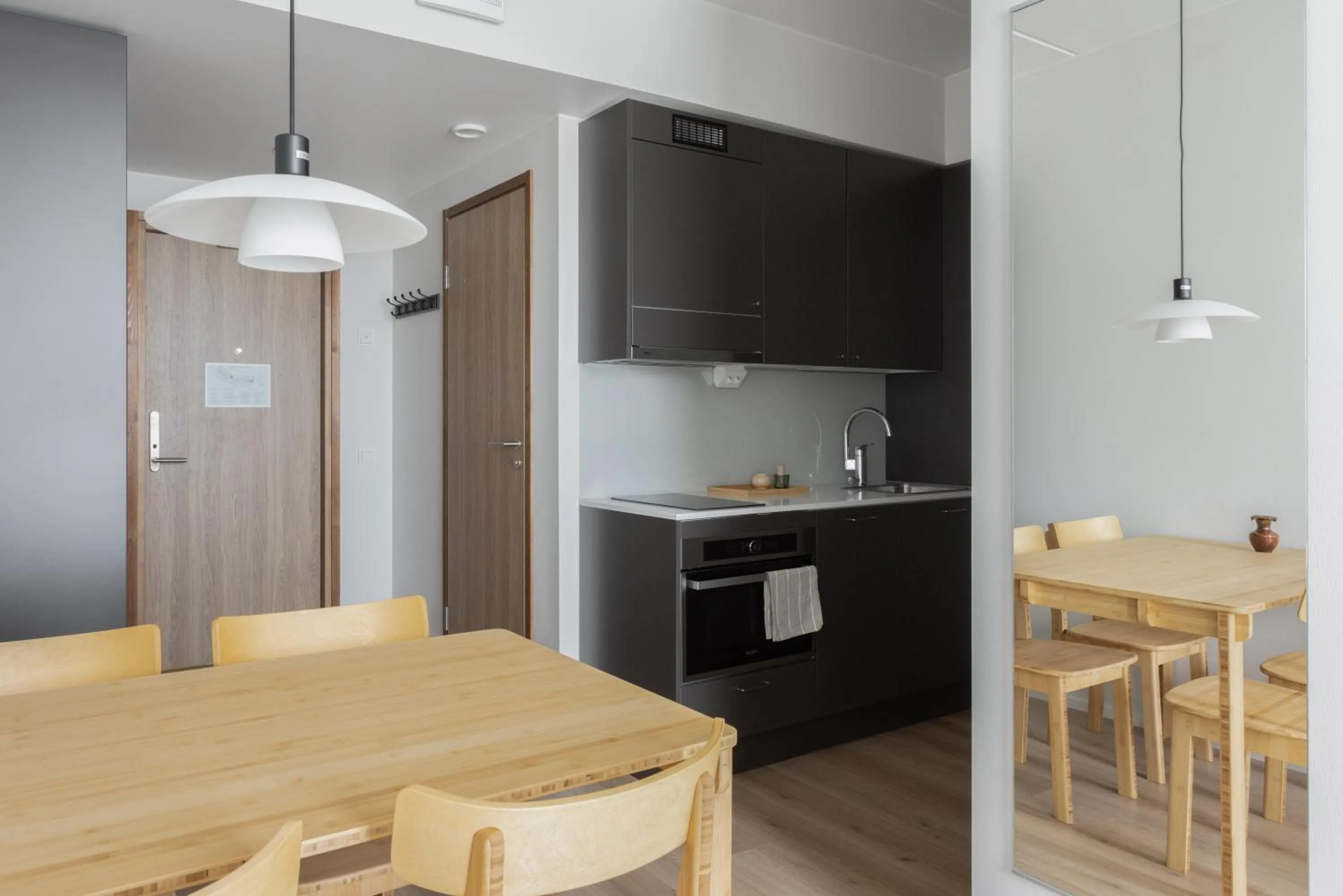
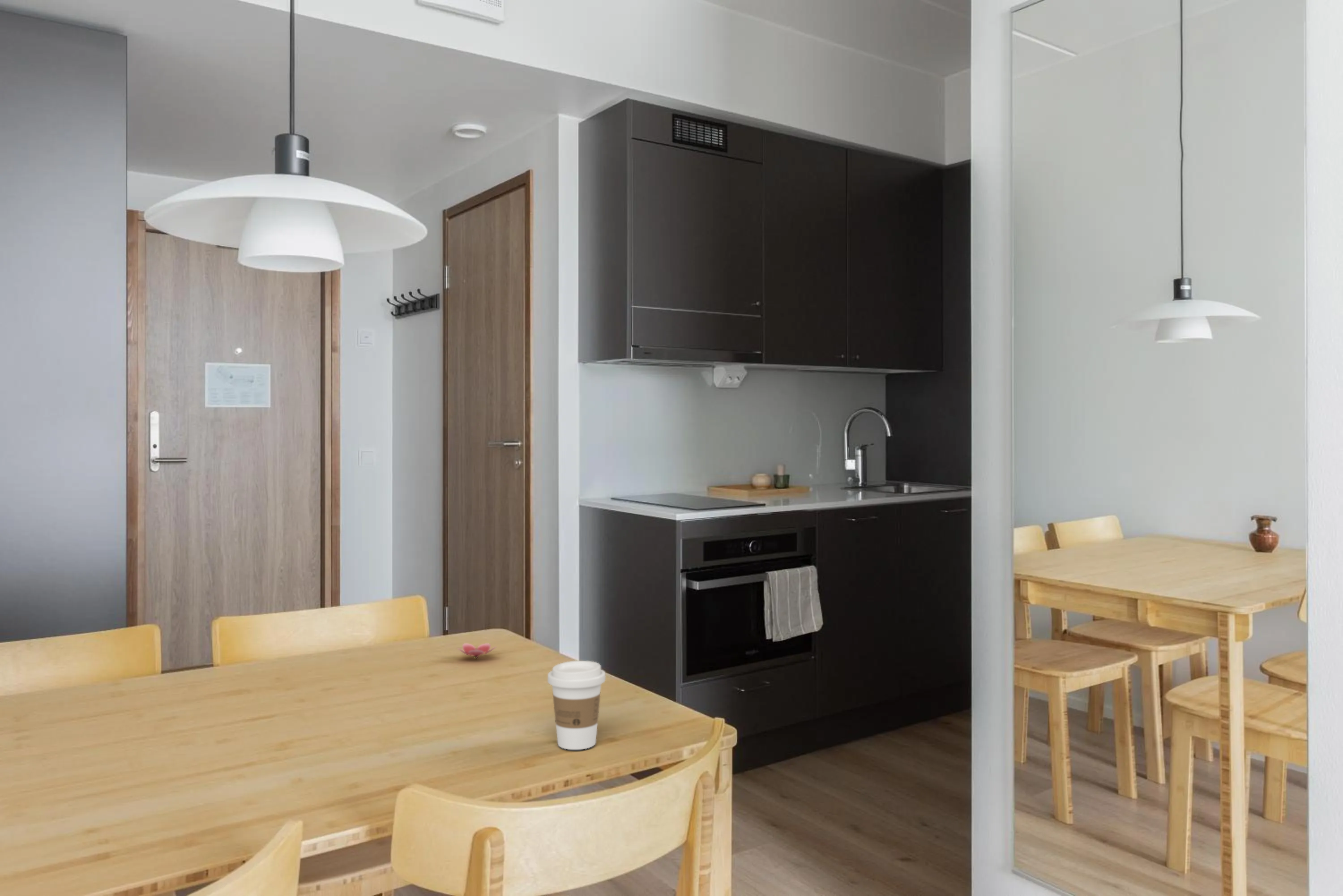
+ flower [456,643,497,660]
+ coffee cup [547,660,606,750]
